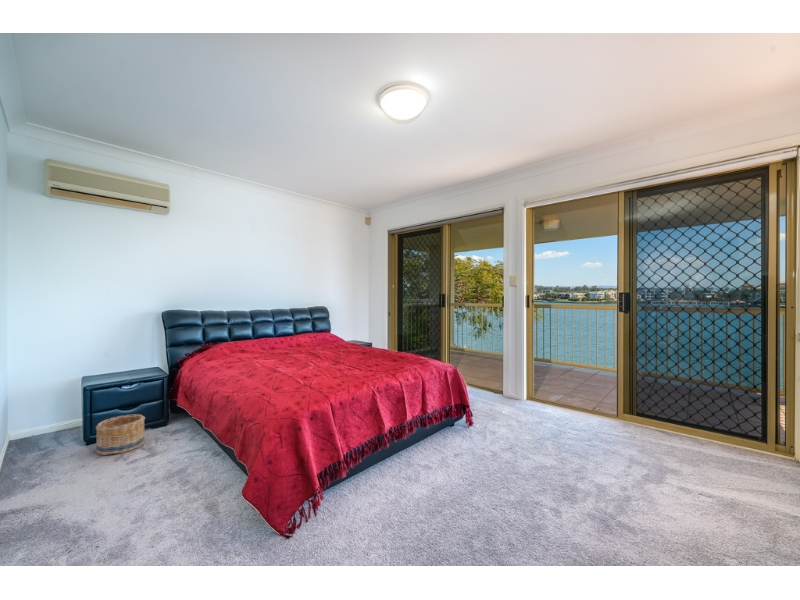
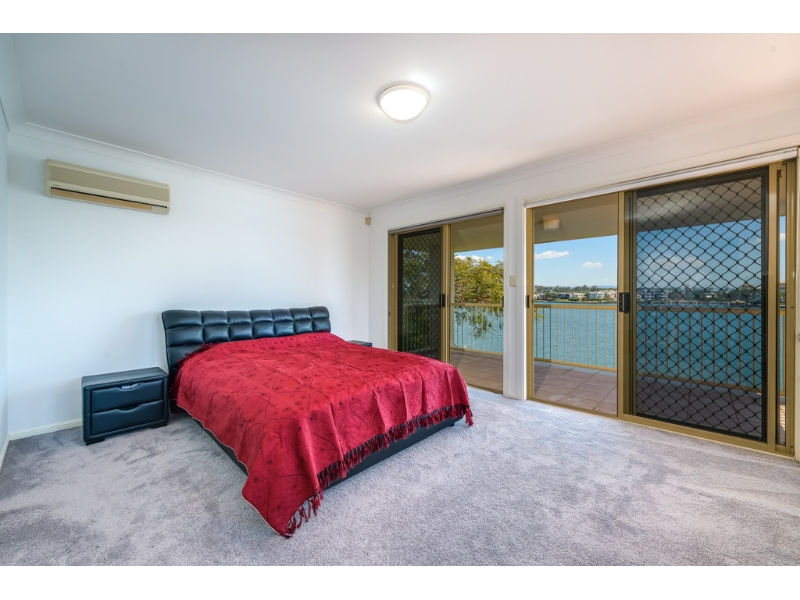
- basket [95,413,146,456]
